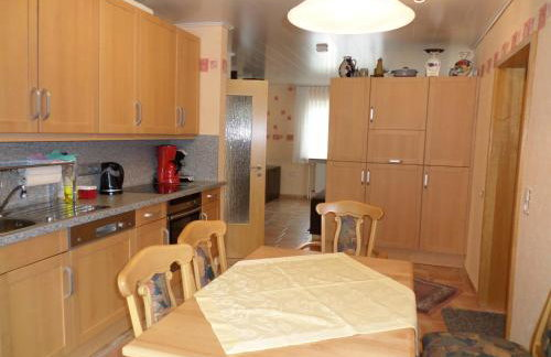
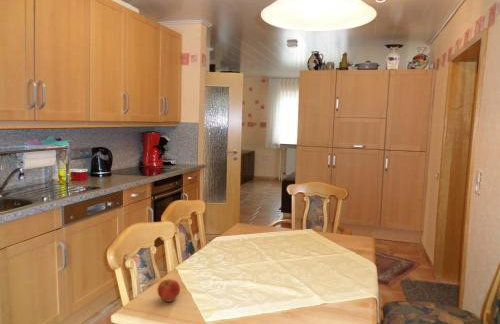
+ apple [156,278,181,303]
